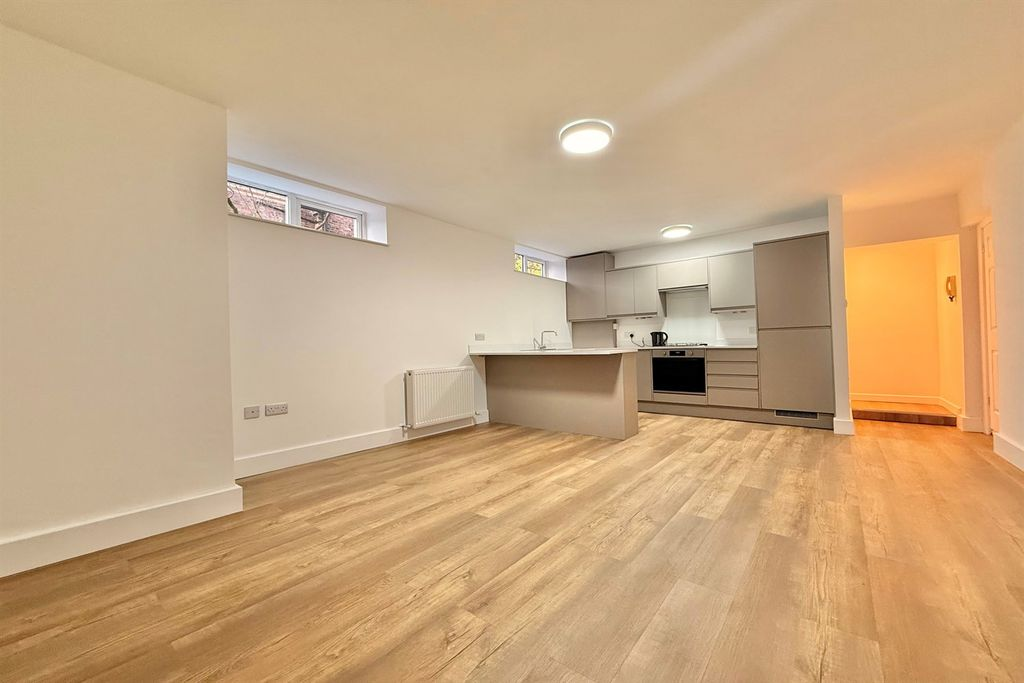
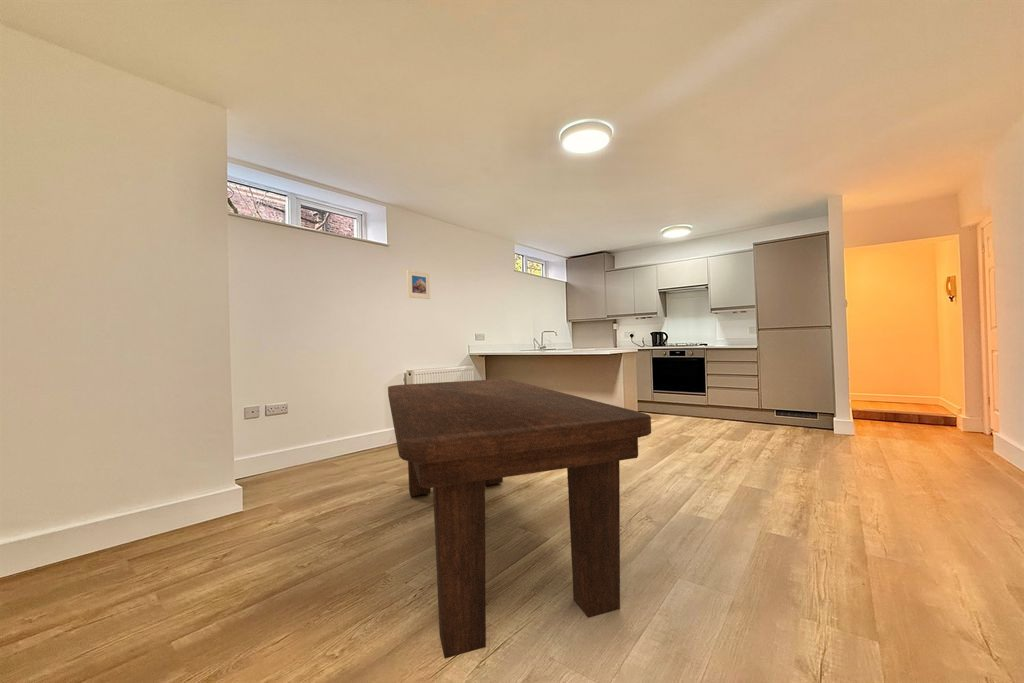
+ dining table [387,378,652,660]
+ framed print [406,269,431,300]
